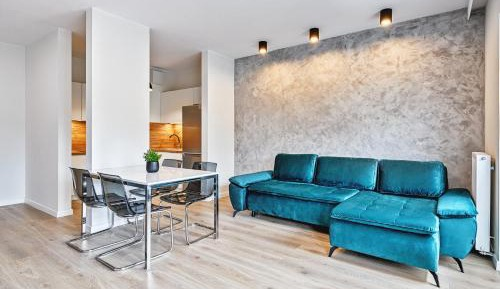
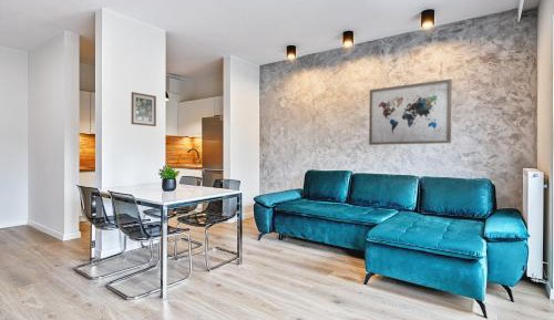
+ wall art [131,91,157,127]
+ wall art [368,79,453,146]
